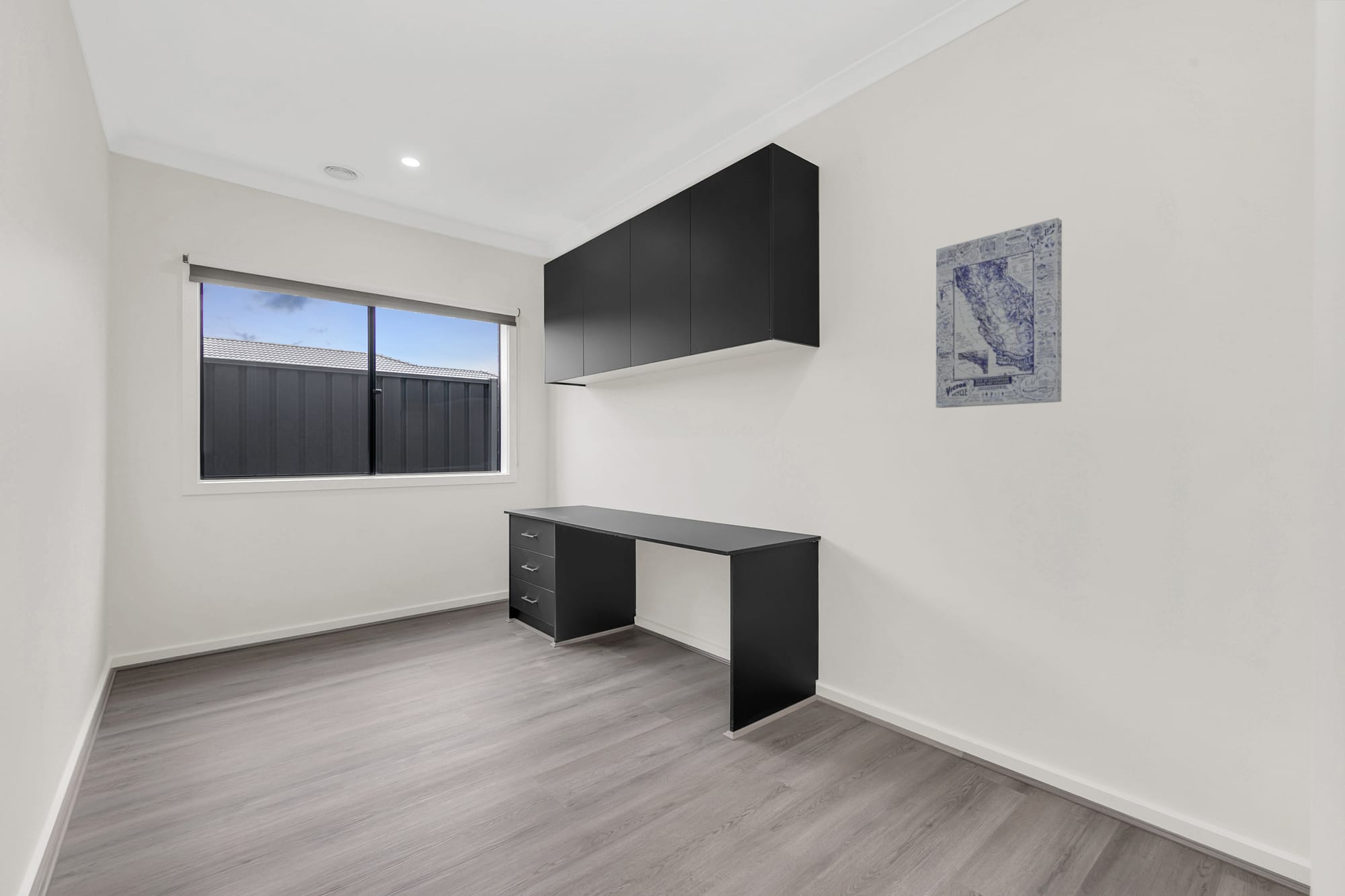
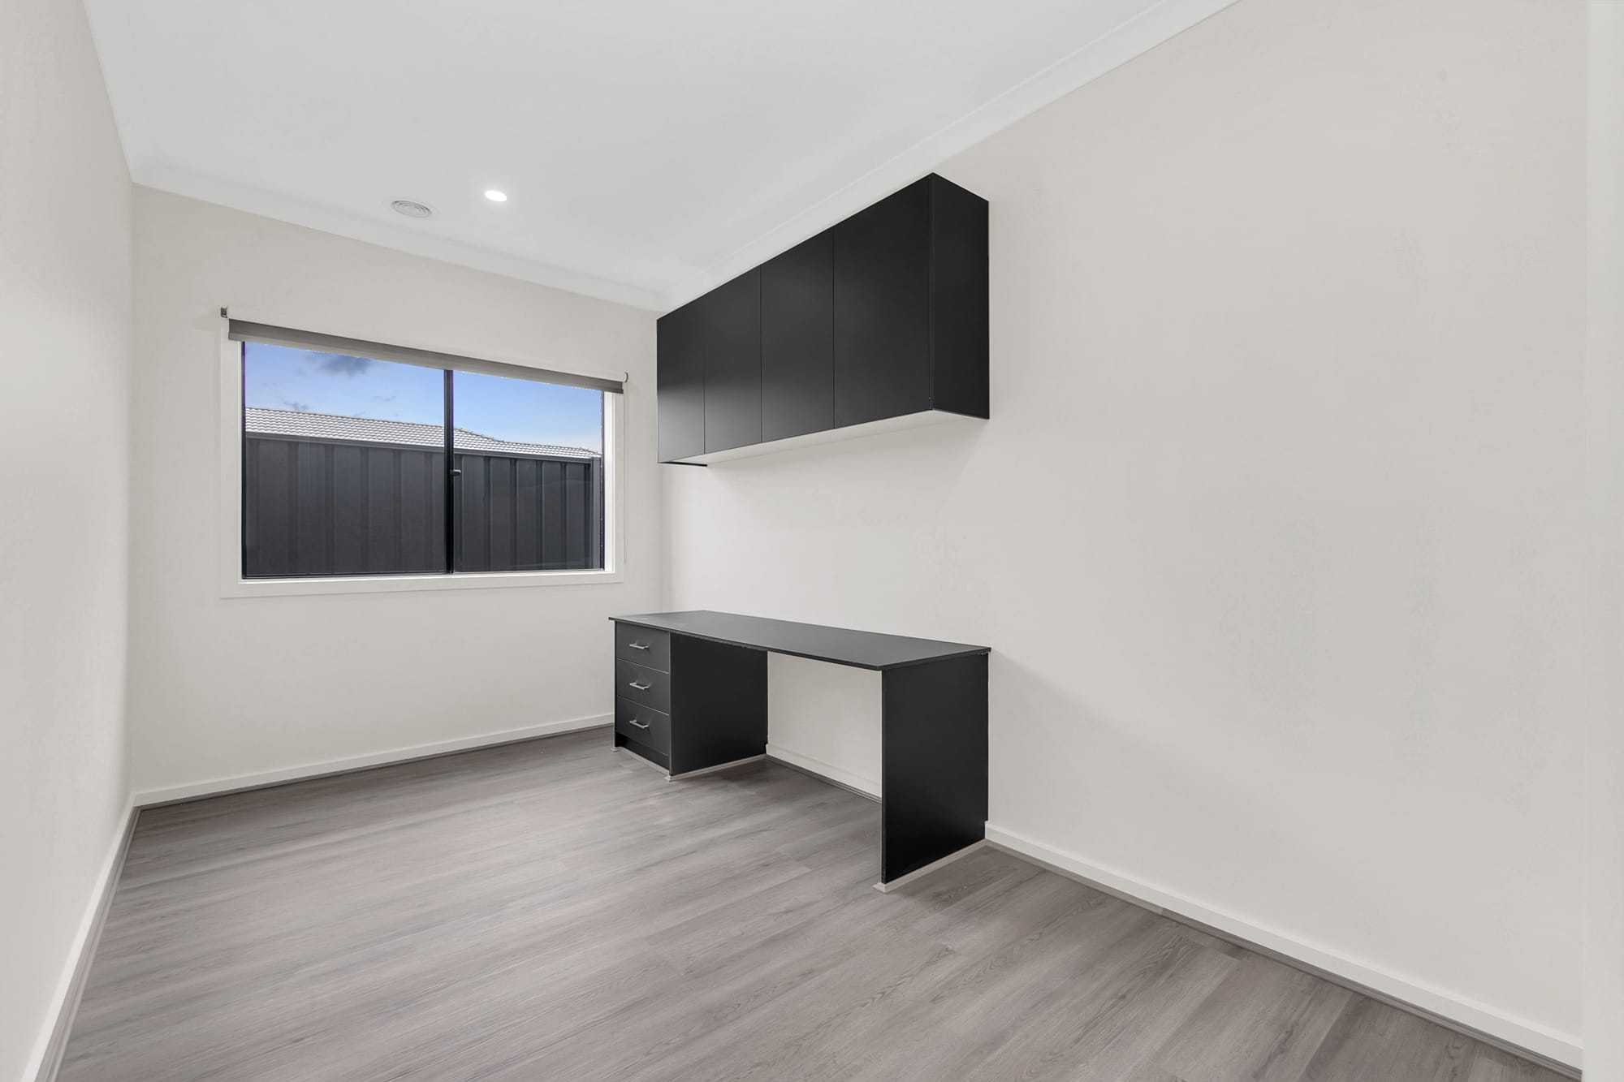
- wall art [935,217,1063,409]
